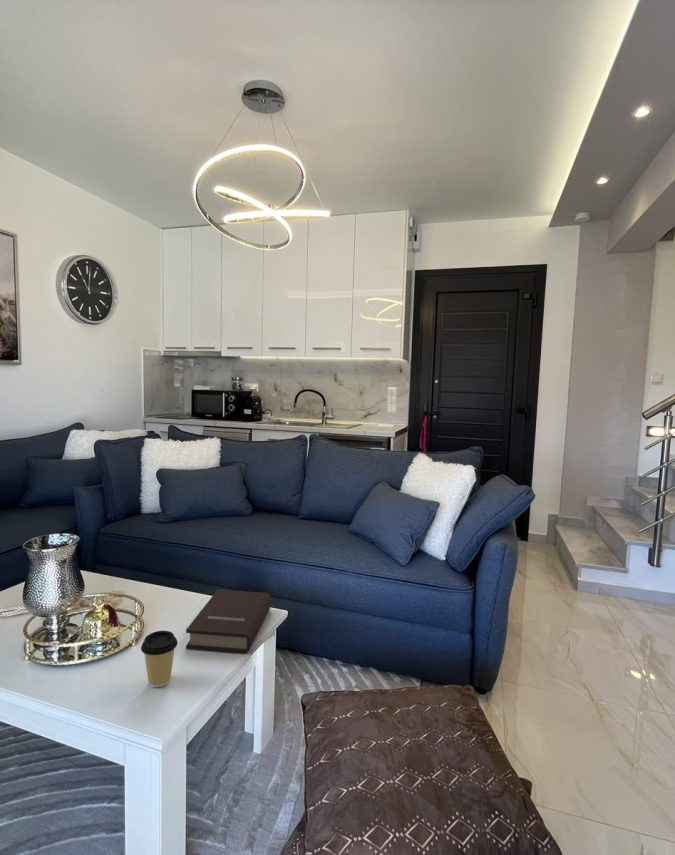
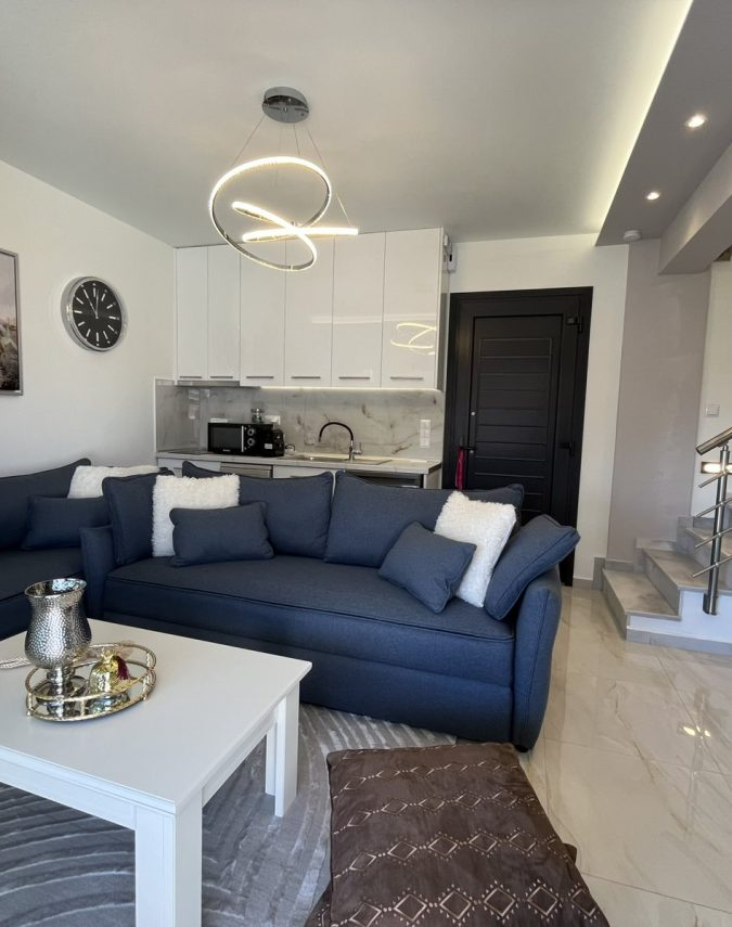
- book [185,588,273,655]
- coffee cup [140,630,179,688]
